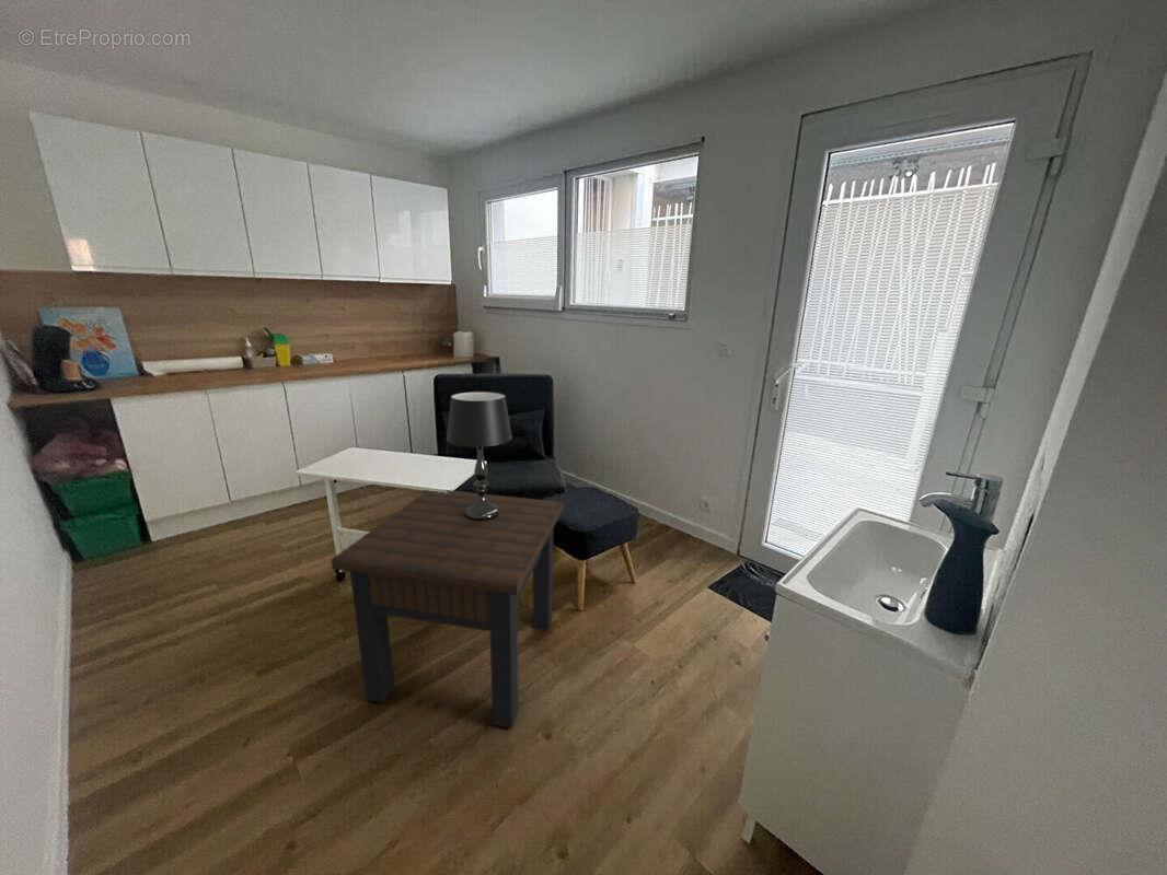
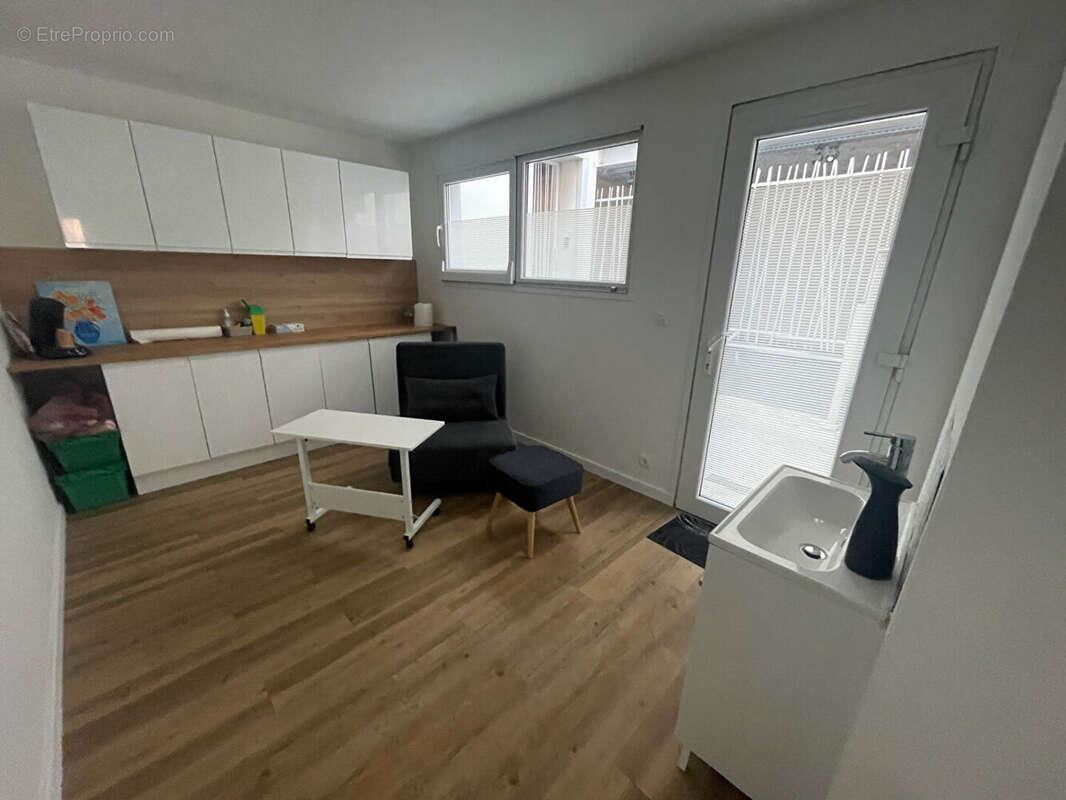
- side table [330,489,565,730]
- table lamp [446,390,513,521]
